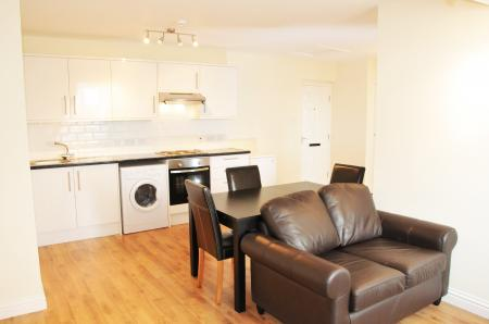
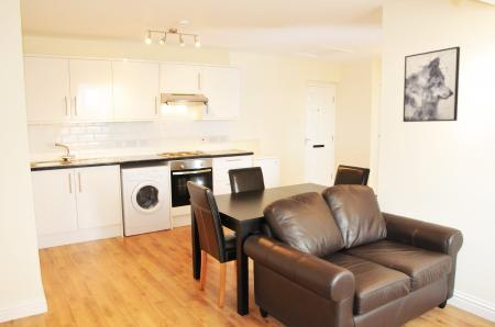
+ wall art [403,45,461,123]
